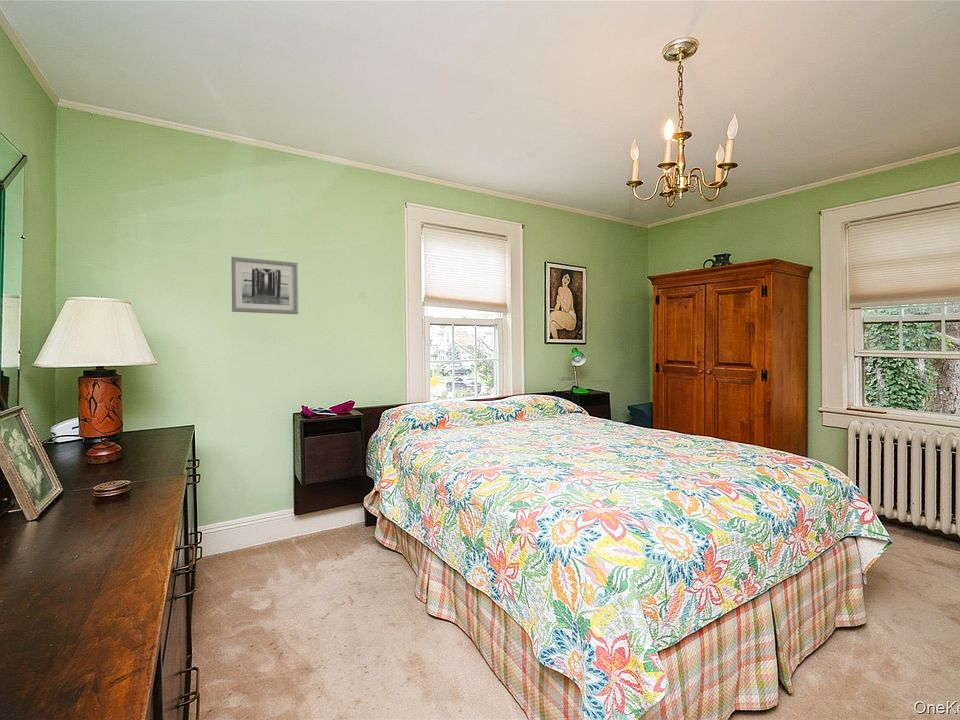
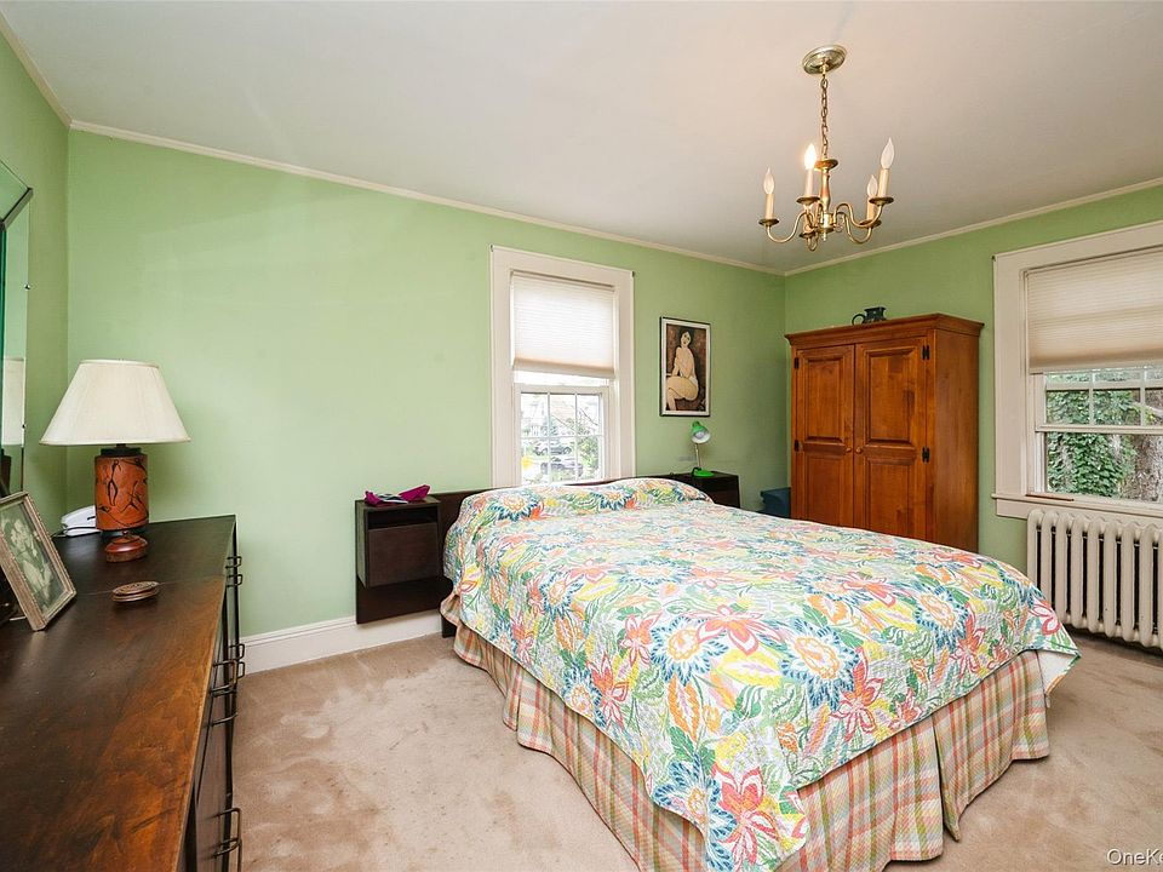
- wall art [230,256,300,315]
